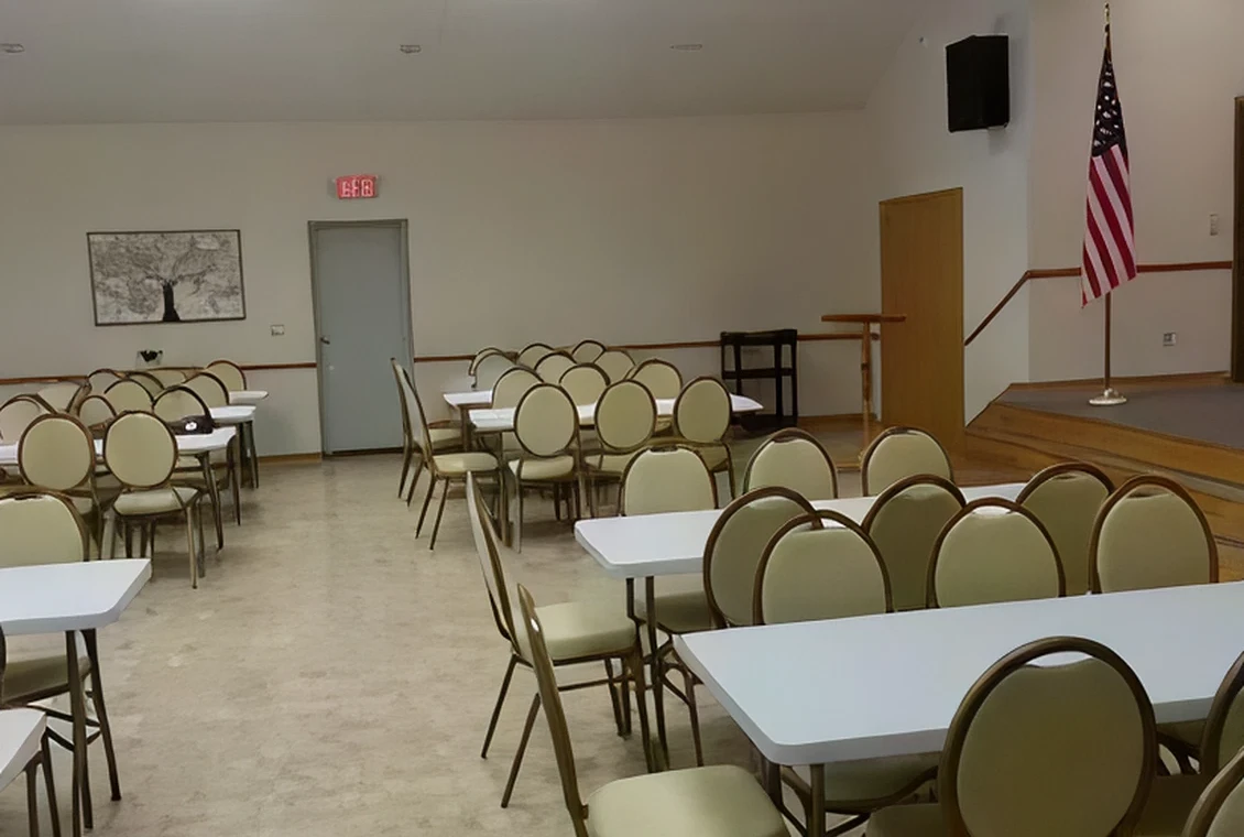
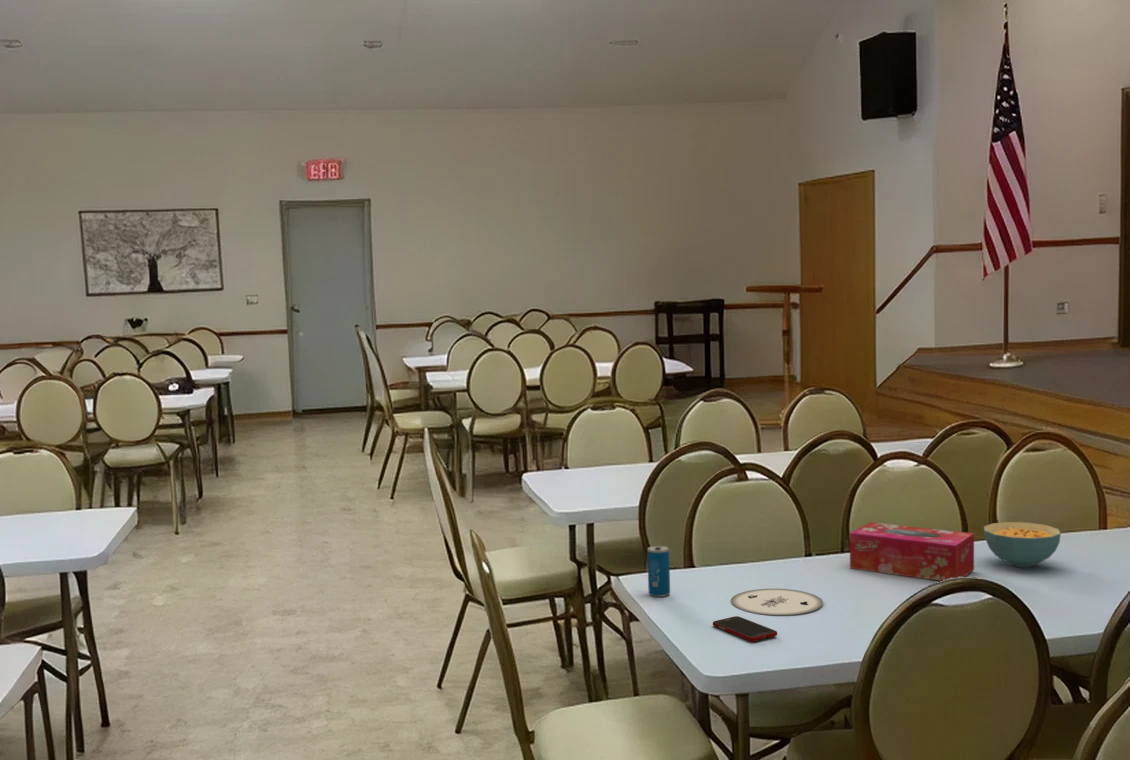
+ cereal bowl [983,521,1062,568]
+ beverage can [646,545,671,598]
+ plate [730,588,824,616]
+ cell phone [712,615,778,643]
+ tissue box [849,521,975,582]
